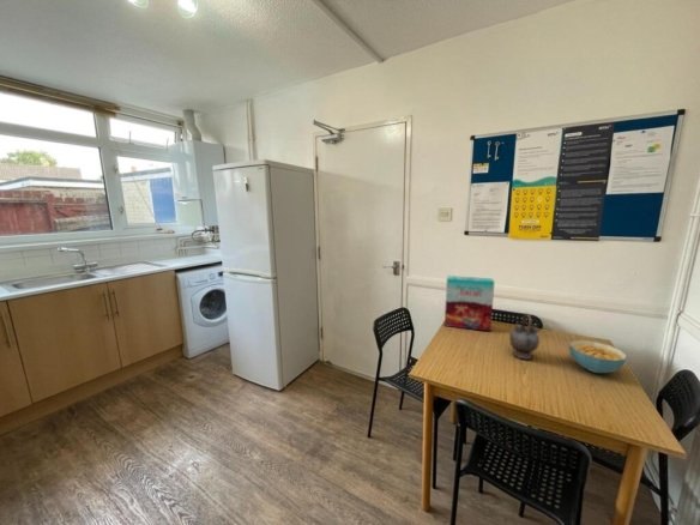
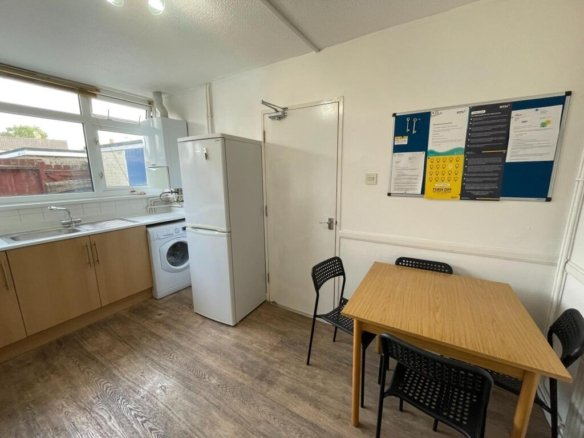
- teapot [508,312,541,361]
- cereal bowl [568,339,628,374]
- cereal box [443,274,495,332]
